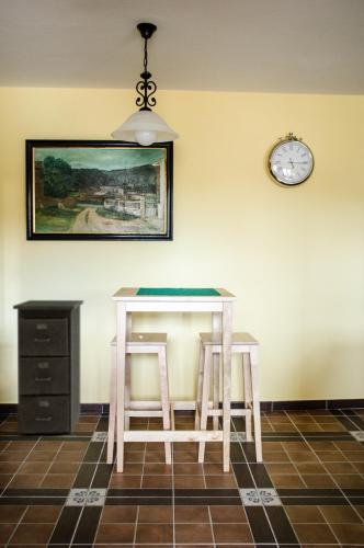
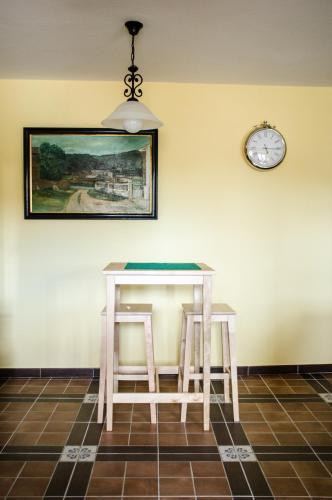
- filing cabinet [12,299,84,435]
